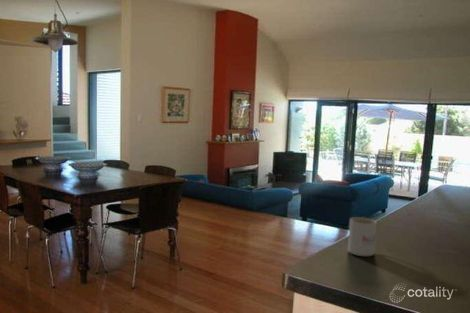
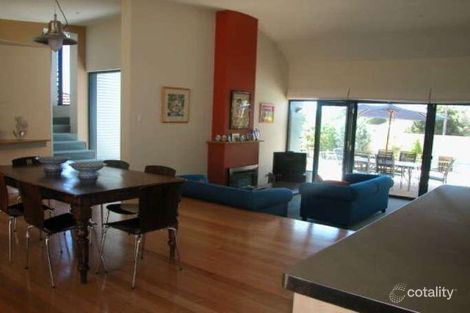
- mug [347,216,378,257]
